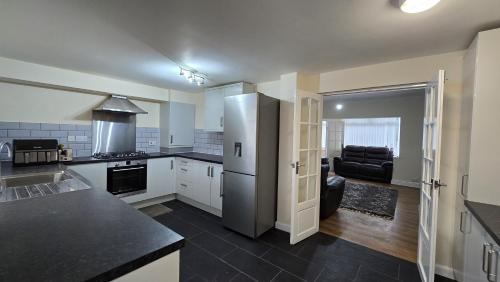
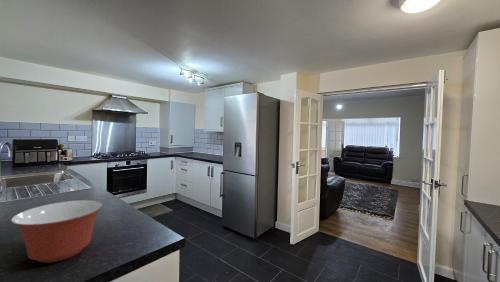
+ mixing bowl [10,199,104,264]
